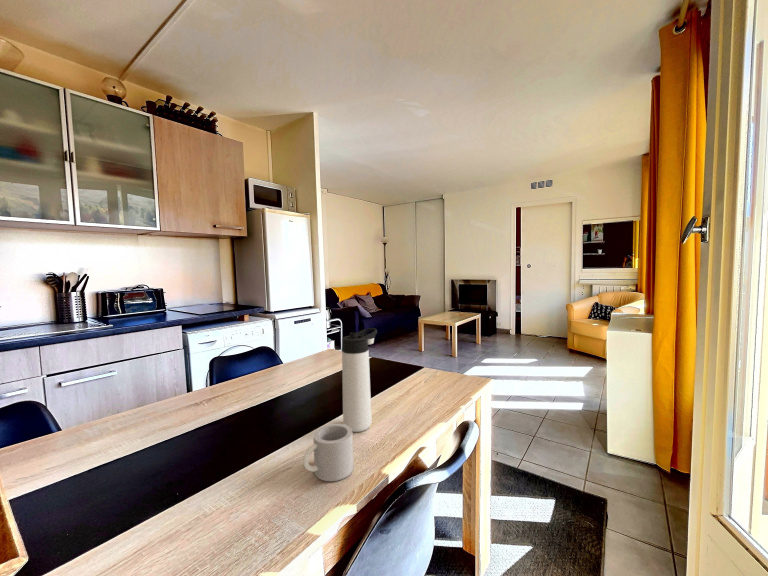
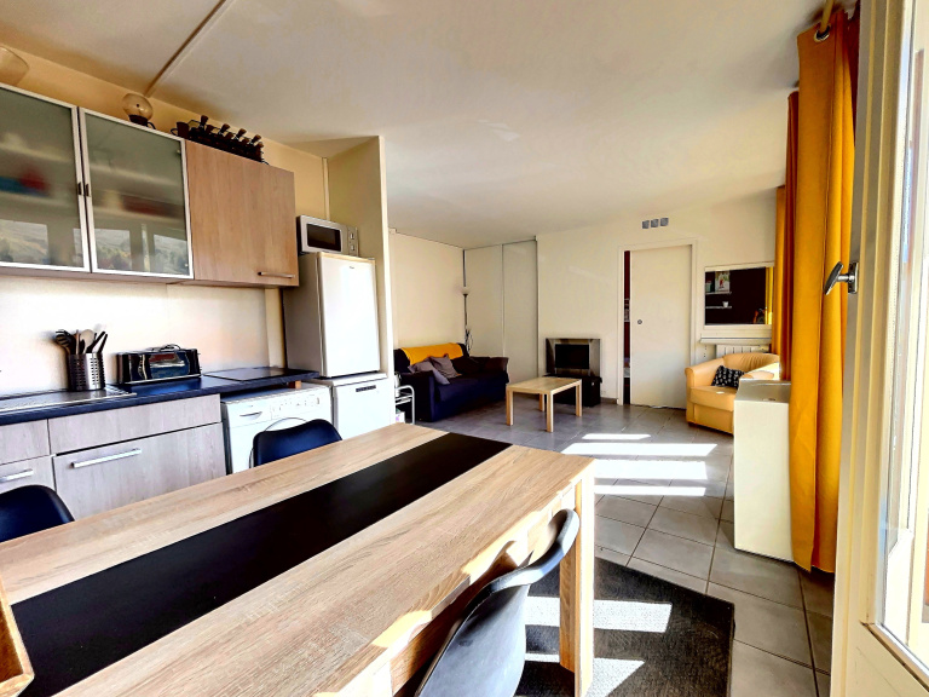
- thermos bottle [341,327,378,433]
- mug [302,423,354,482]
